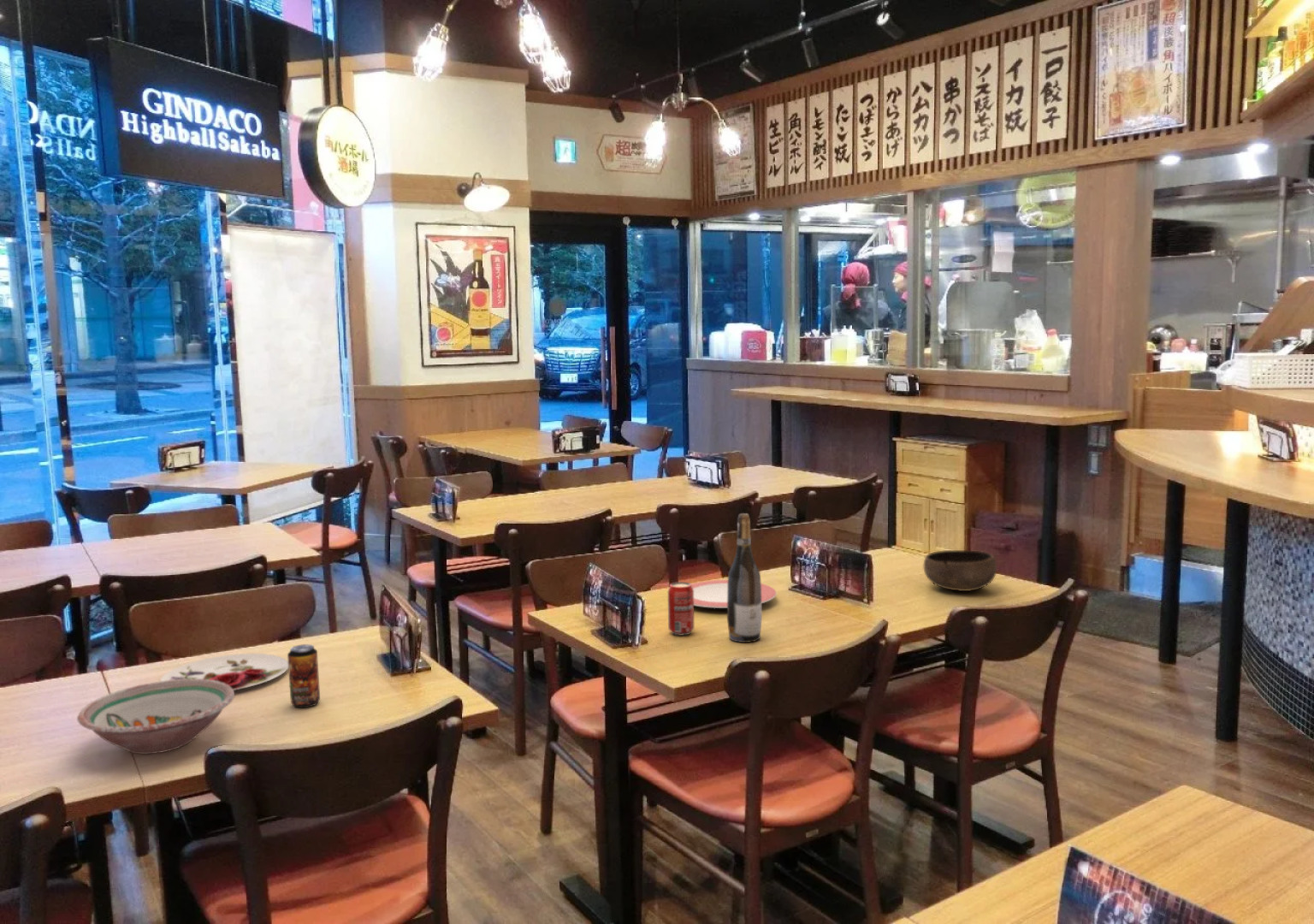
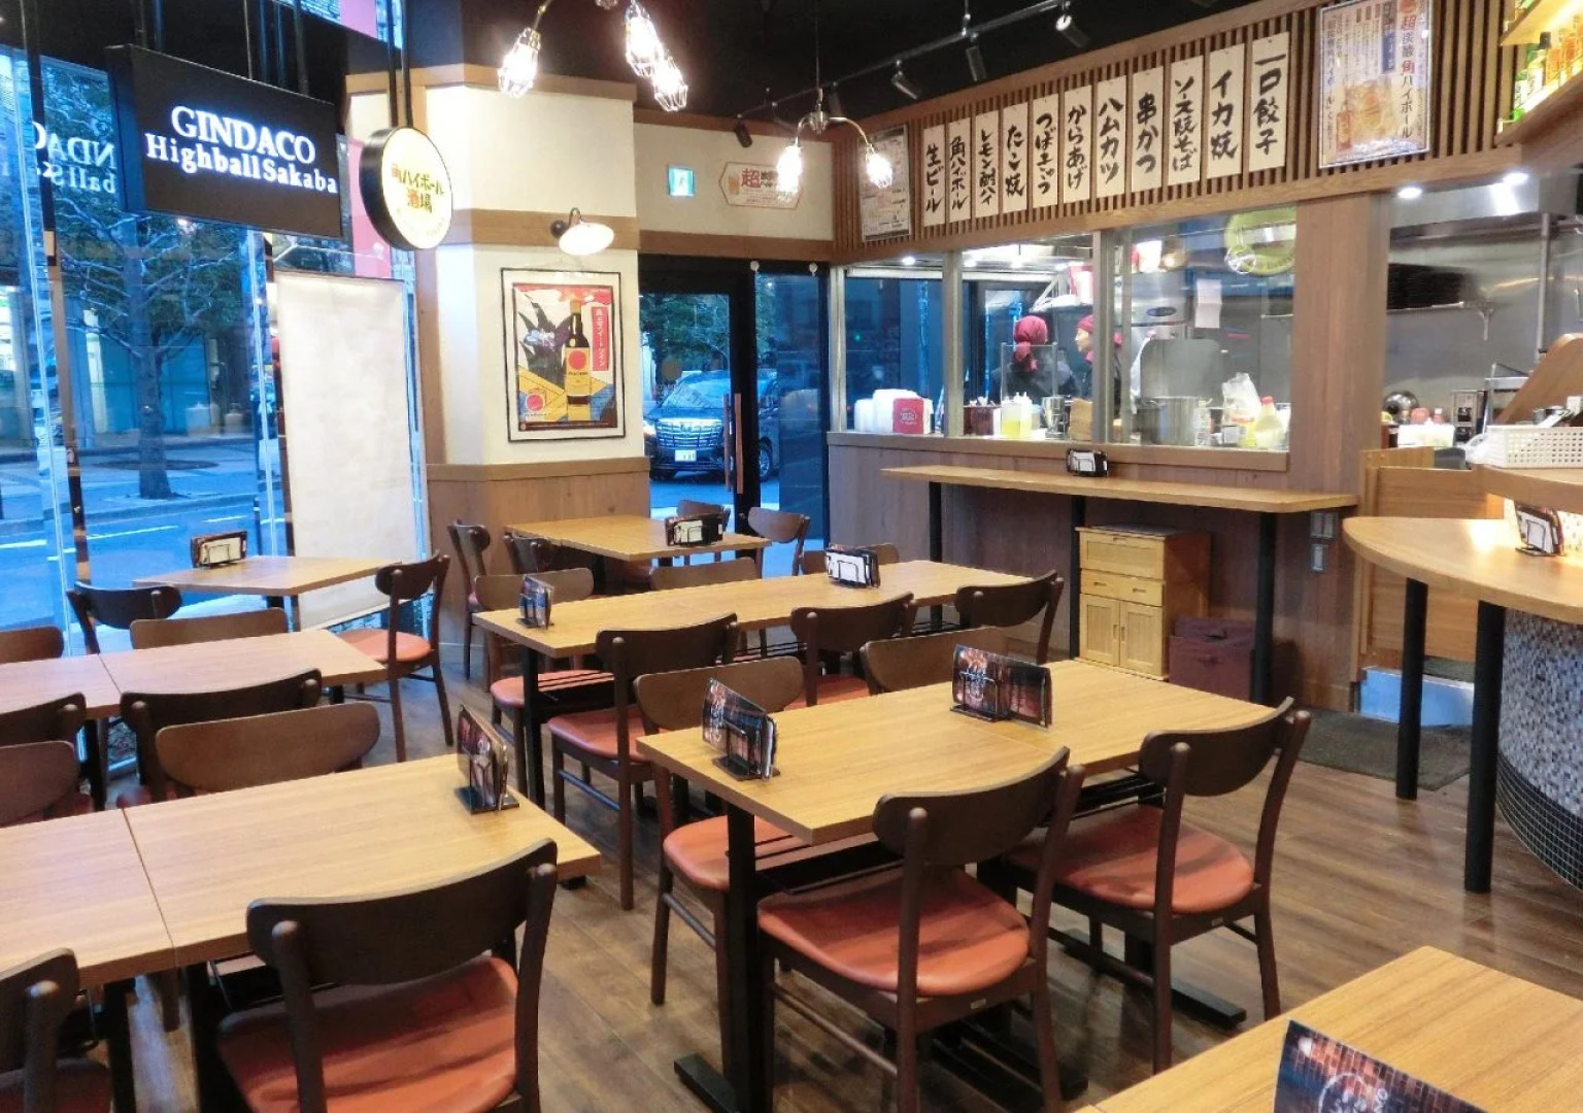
- bowl [76,679,235,755]
- beverage can [287,643,321,708]
- plate [691,579,778,609]
- beverage can [667,581,695,637]
- wine bottle [726,512,763,643]
- bowl [923,549,997,592]
- plate [159,653,288,691]
